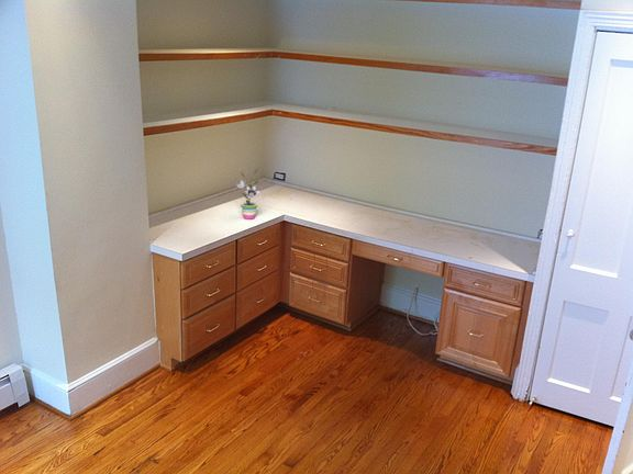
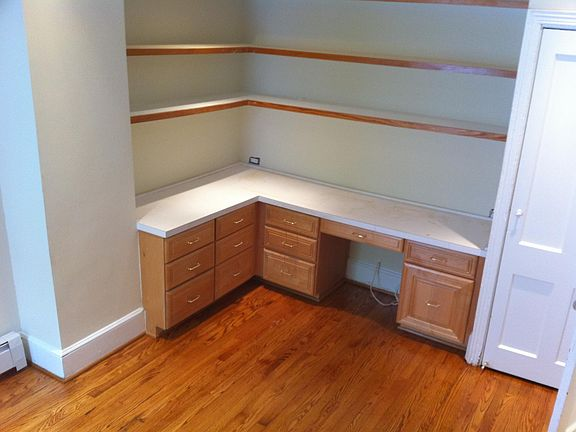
- potted plant [234,168,260,221]
